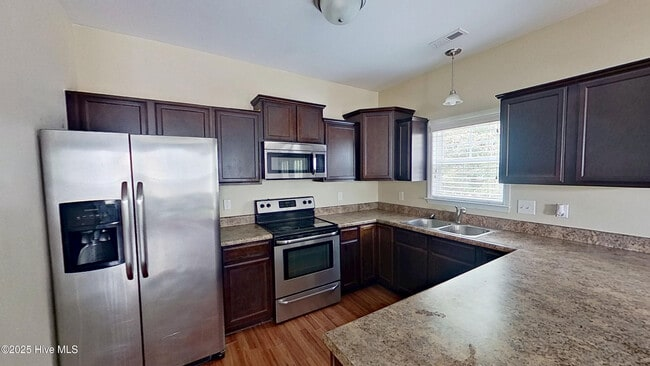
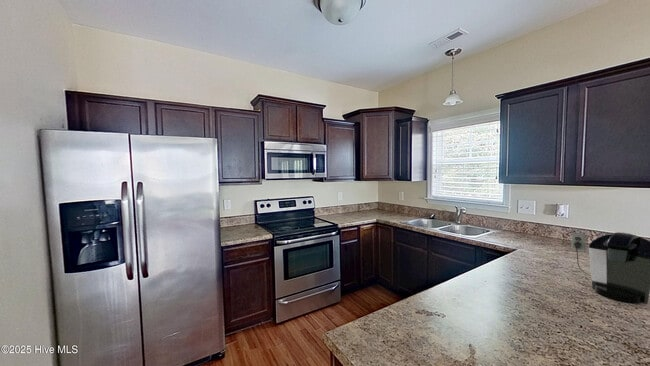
+ coffee maker [571,231,650,305]
